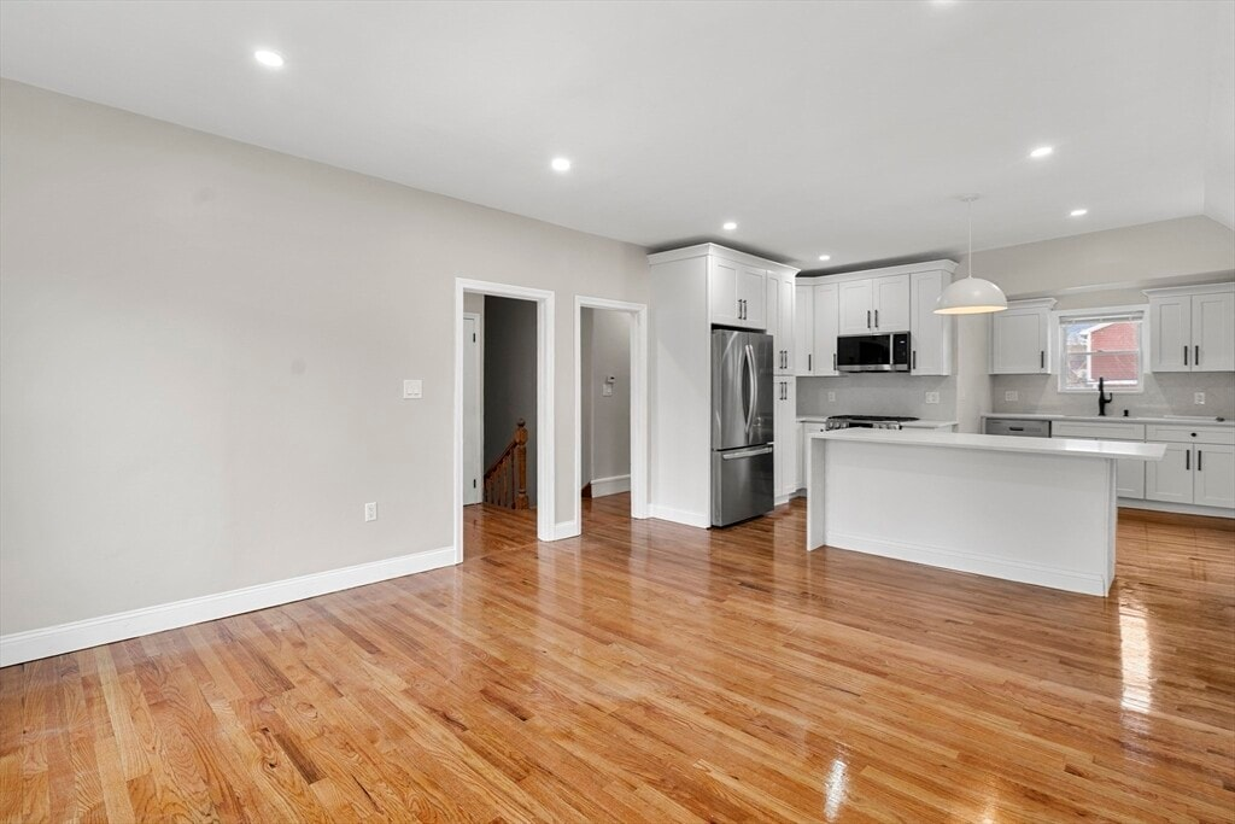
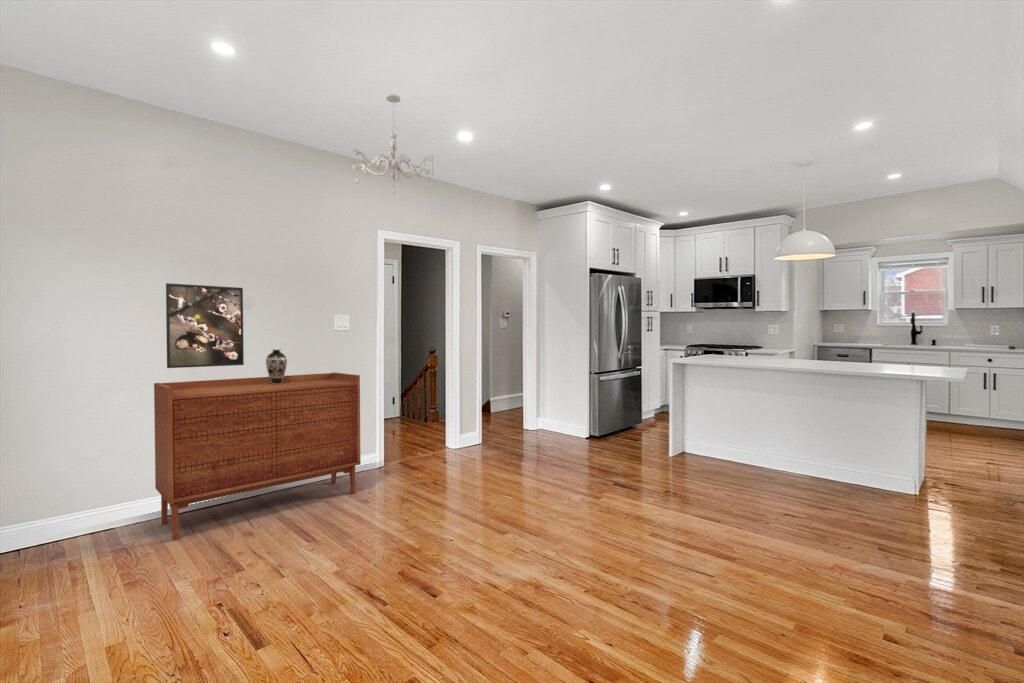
+ chandelier [351,93,435,195]
+ decorative vase [265,349,288,384]
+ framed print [165,282,245,369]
+ sideboard [153,372,362,540]
